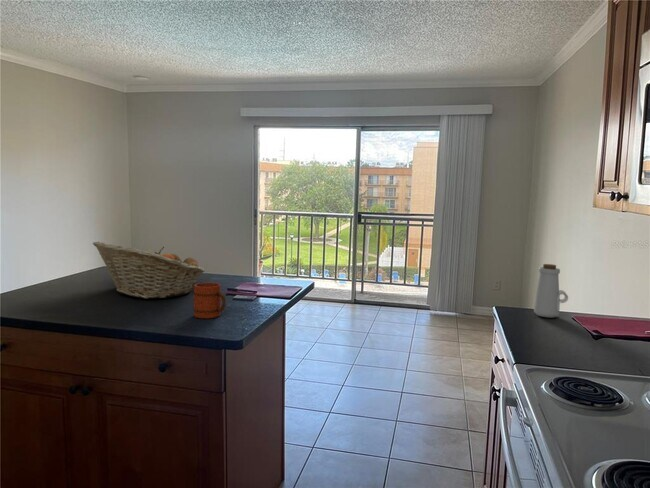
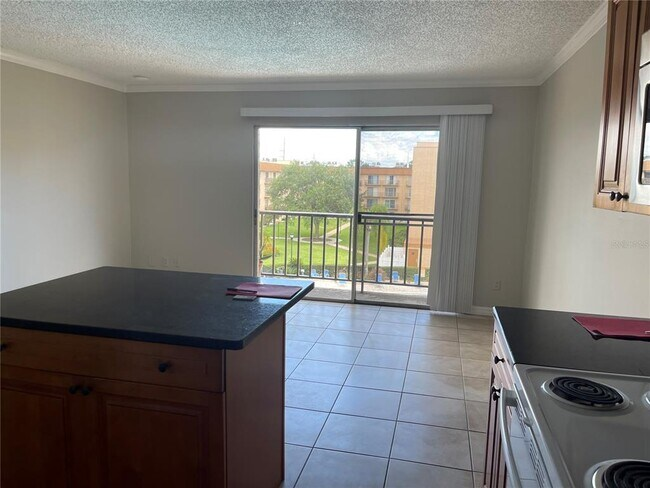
- fruit basket [92,240,205,300]
- bottle [533,263,569,319]
- mug [192,282,227,319]
